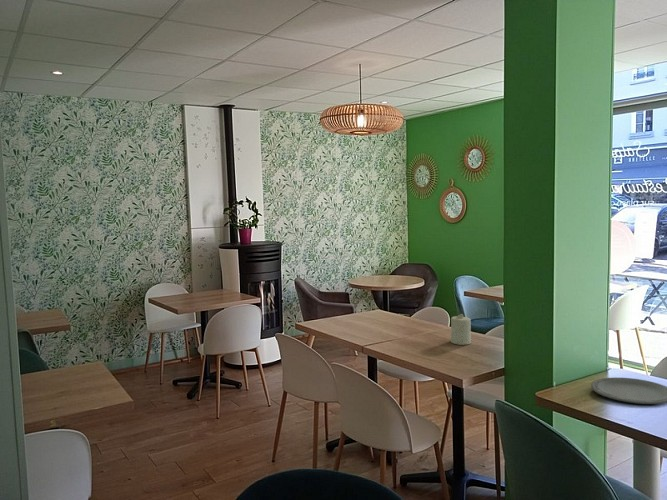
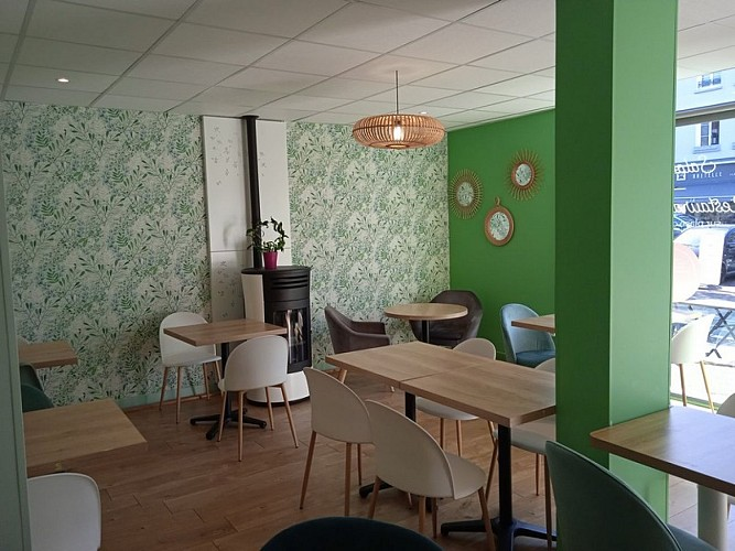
- plate [590,377,667,405]
- candle [450,313,472,346]
